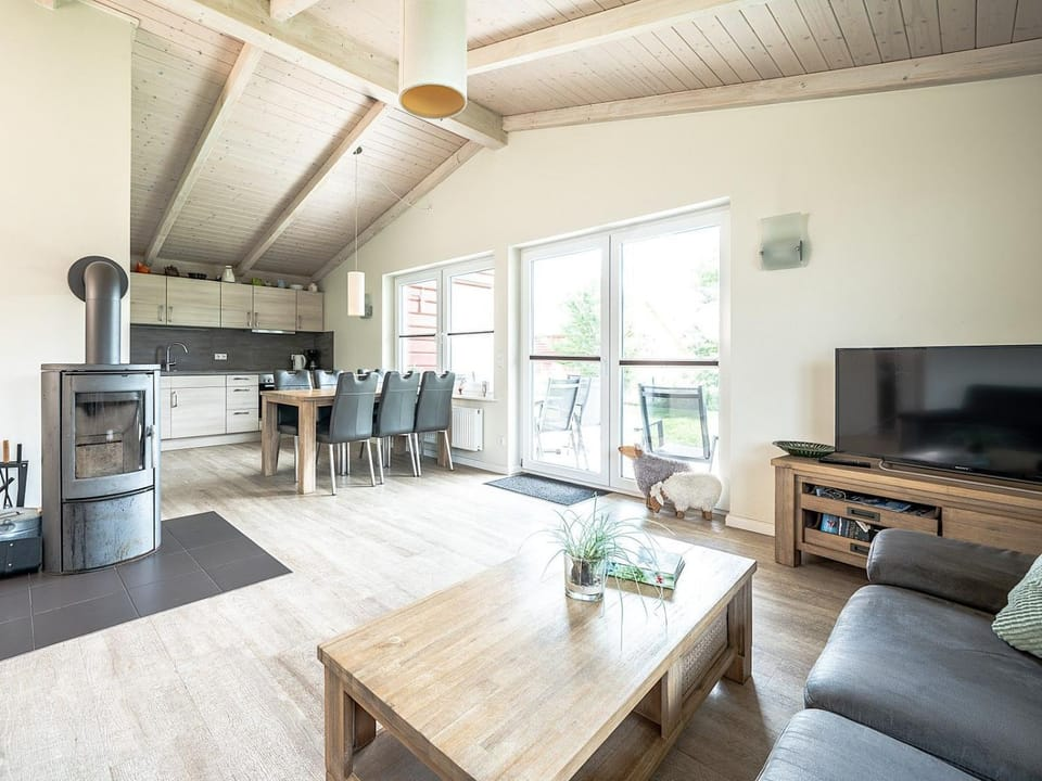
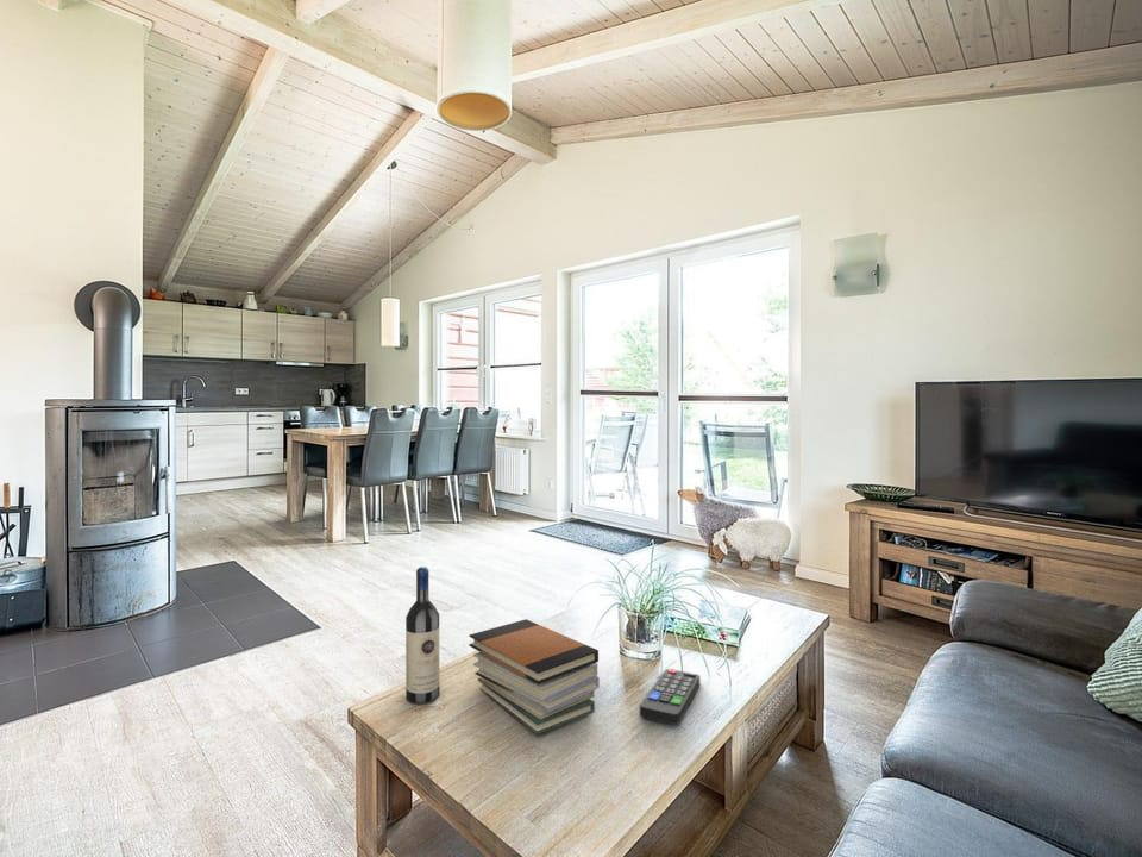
+ wine bottle [404,565,440,705]
+ remote control [639,668,701,726]
+ book stack [468,618,601,736]
